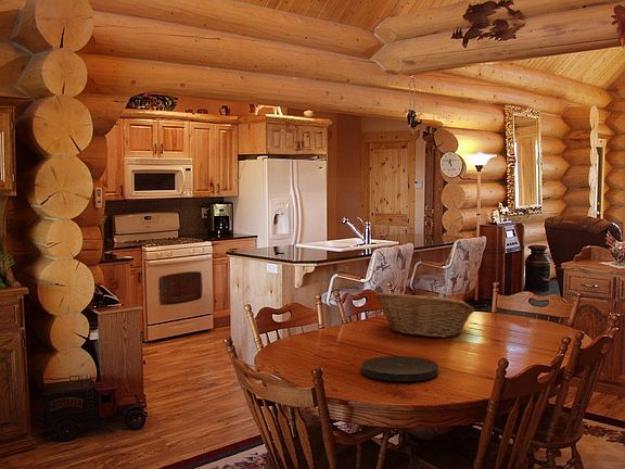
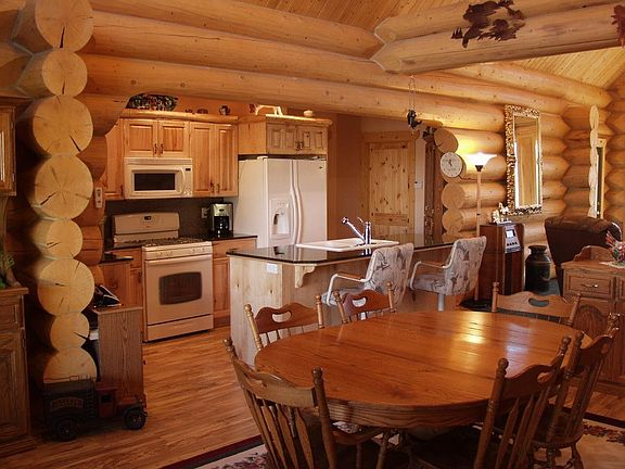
- fruit basket [374,292,476,339]
- plate [361,355,439,382]
